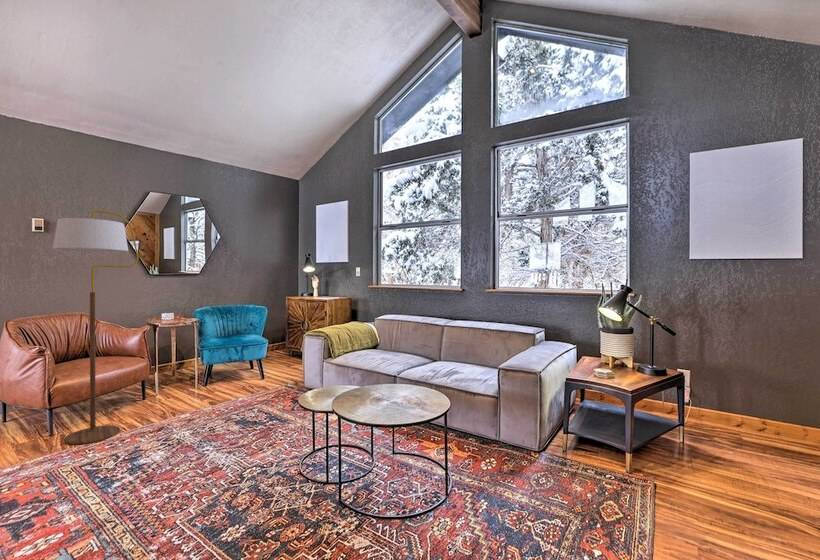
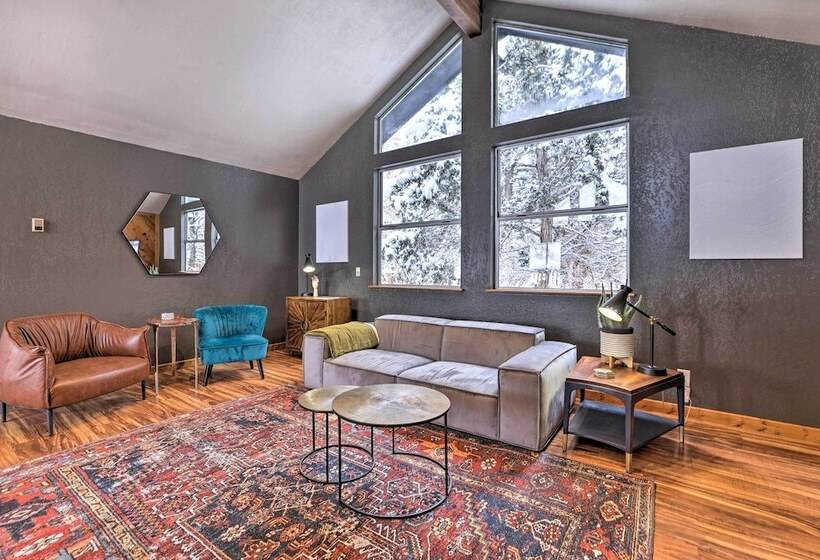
- floor lamp [52,210,140,445]
